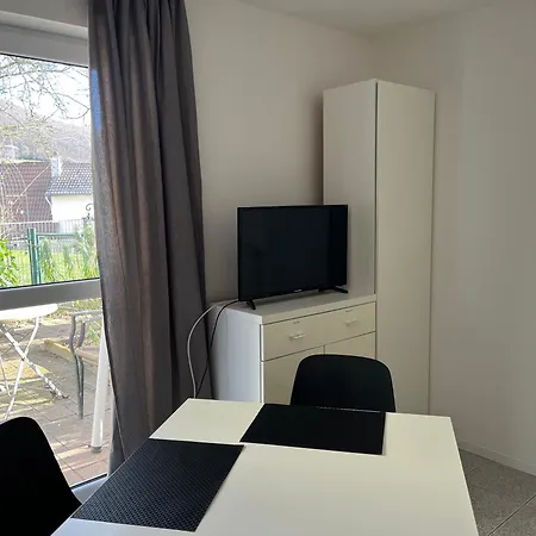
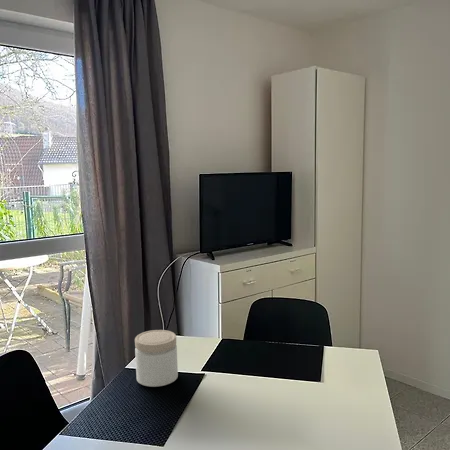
+ jar [134,329,179,388]
